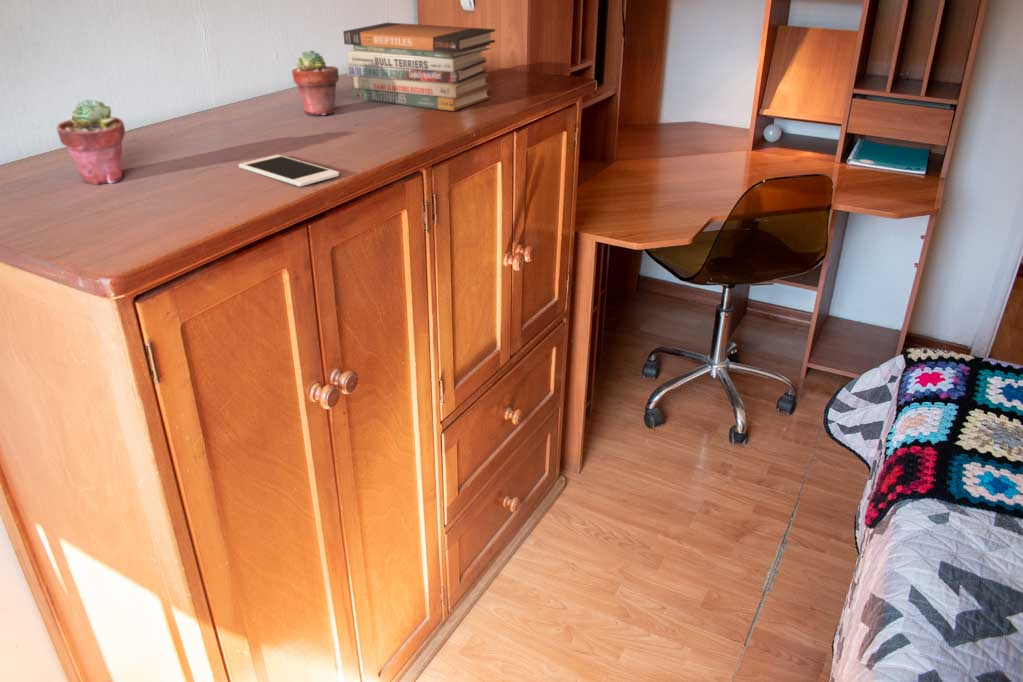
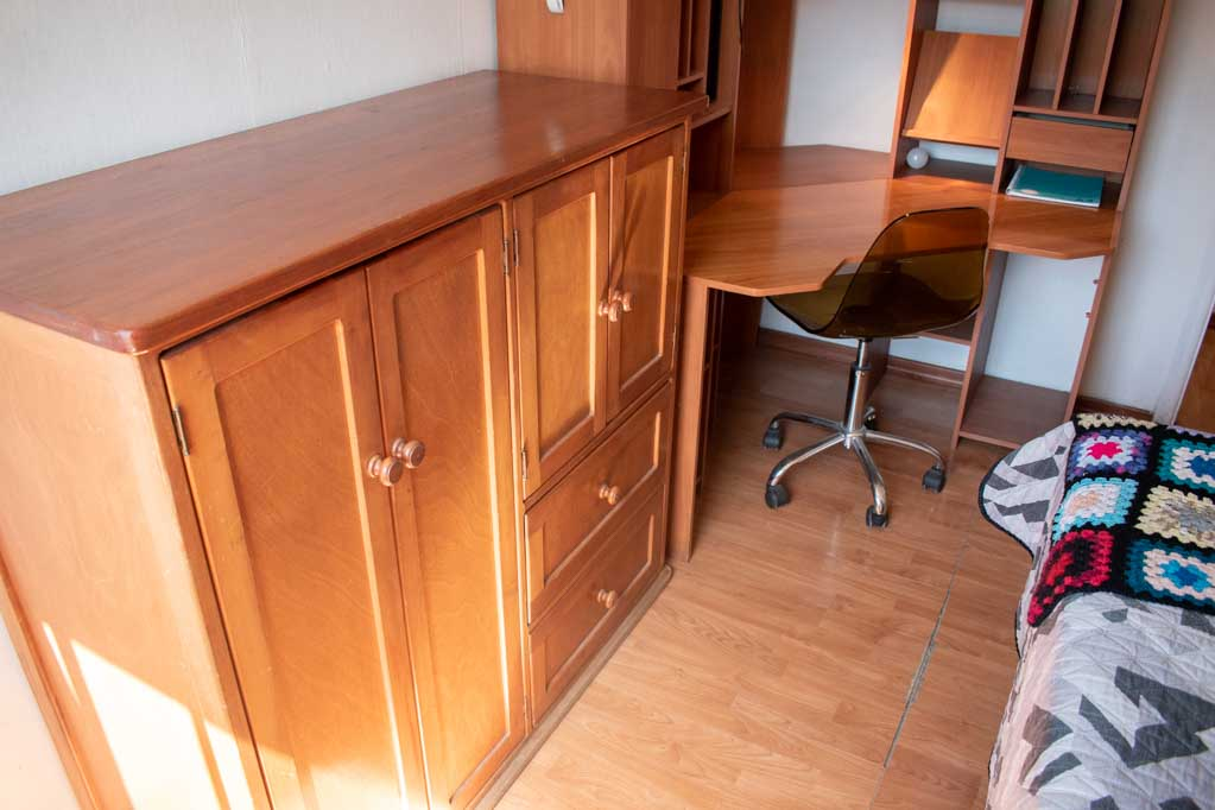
- book stack [342,22,496,112]
- potted succulent [55,98,126,186]
- cell phone [238,154,340,187]
- potted succulent [291,49,340,116]
